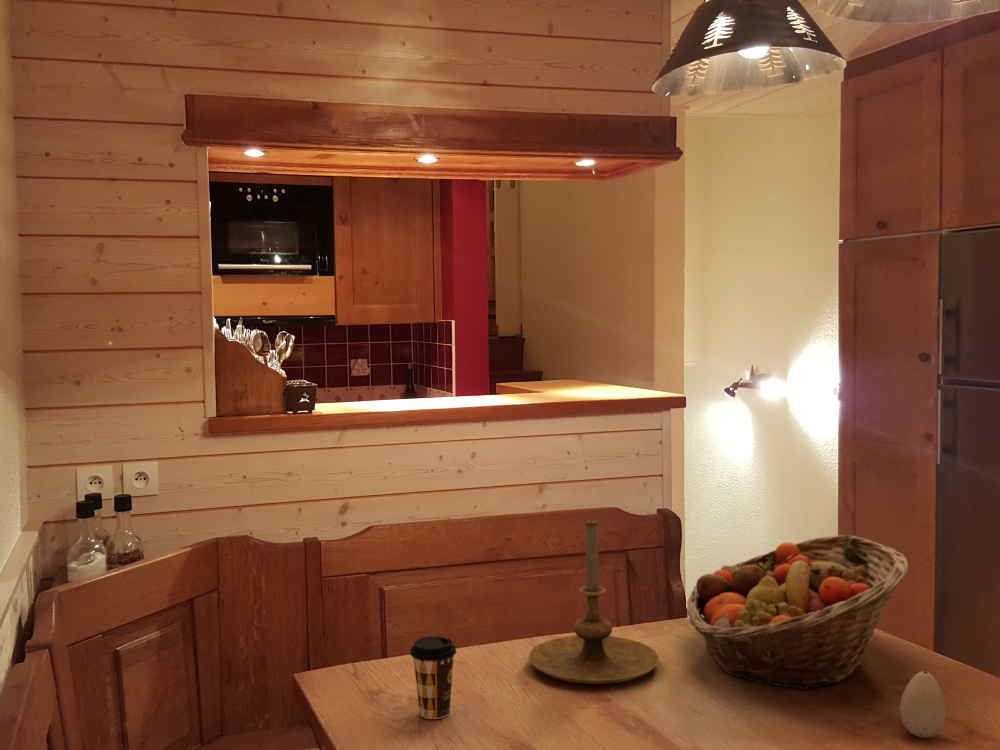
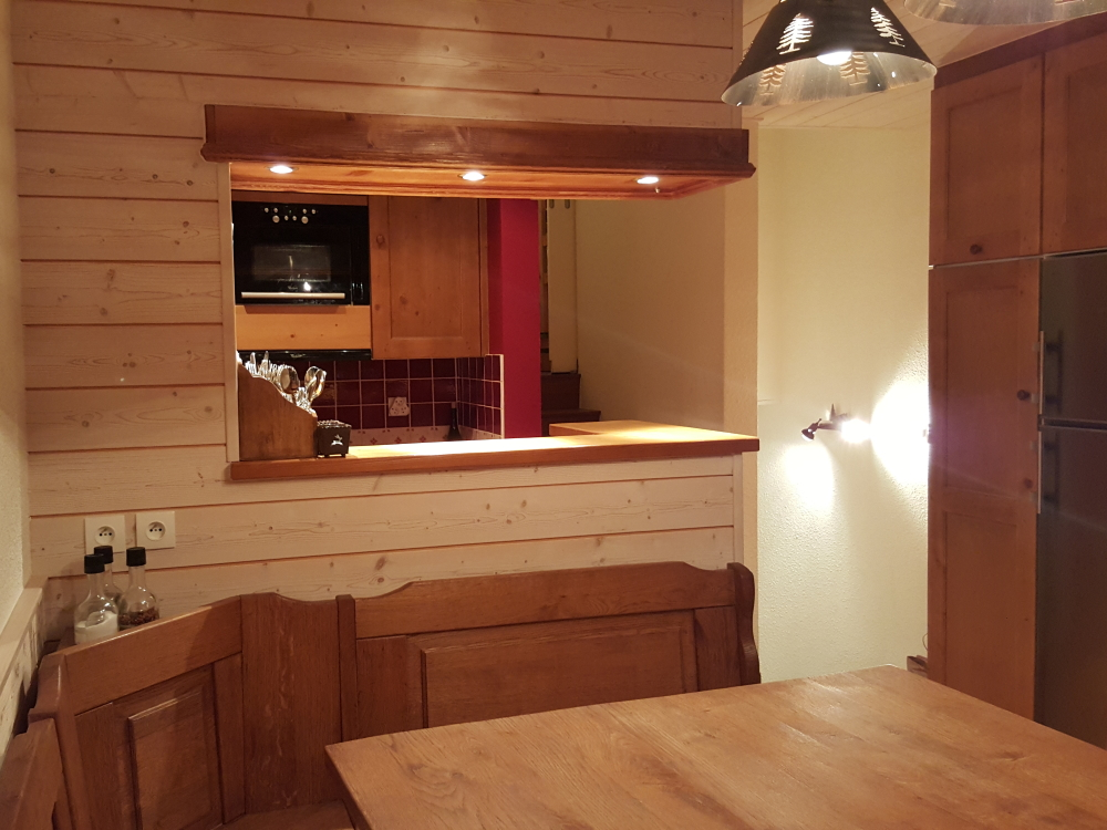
- coffee cup [409,636,457,720]
- candle holder [528,519,660,685]
- fruit basket [686,534,910,691]
- decorative egg [899,670,947,739]
